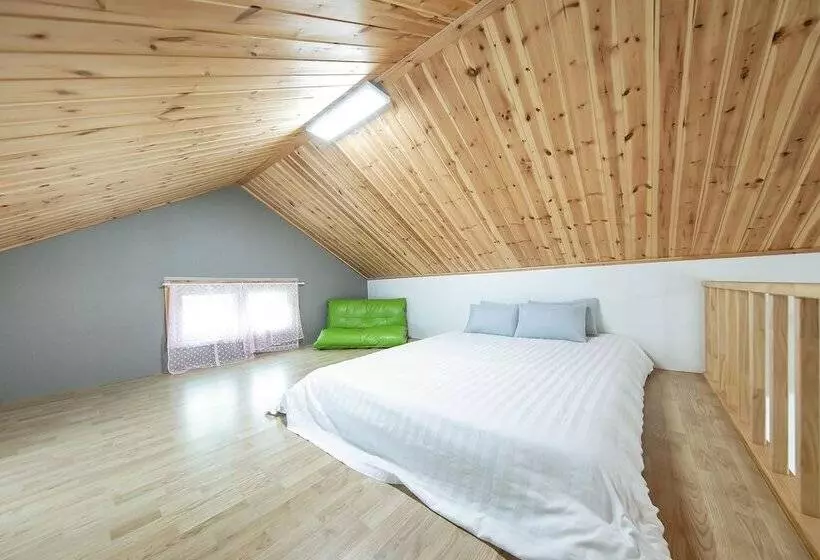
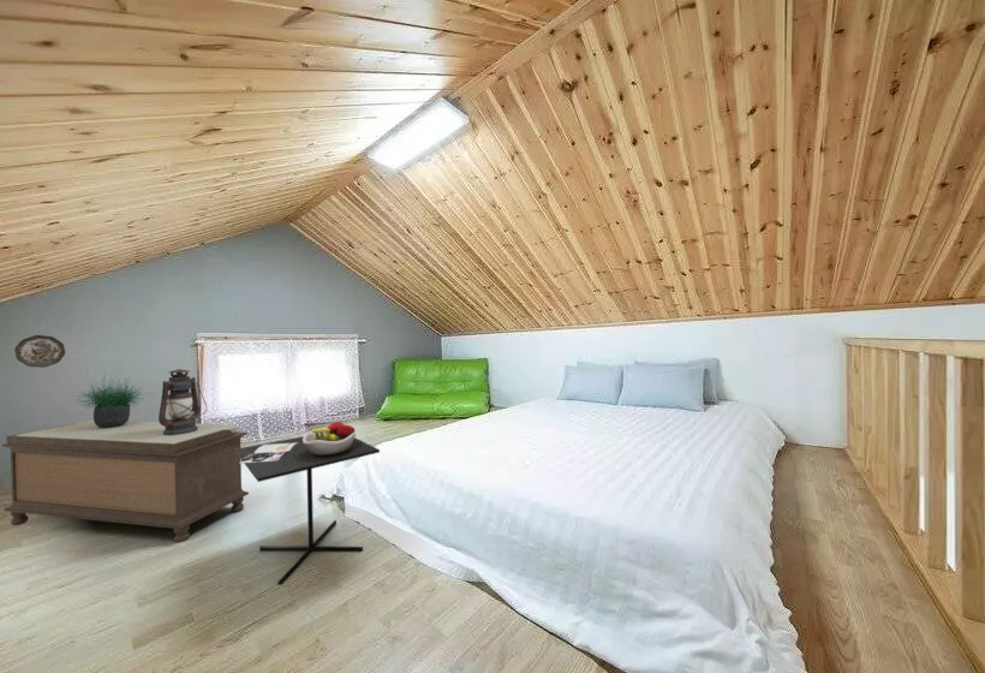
+ lantern [157,368,208,435]
+ bench [1,419,250,544]
+ decorative plate [13,334,66,369]
+ kitchen table [235,421,381,586]
+ potted plant [72,373,153,428]
